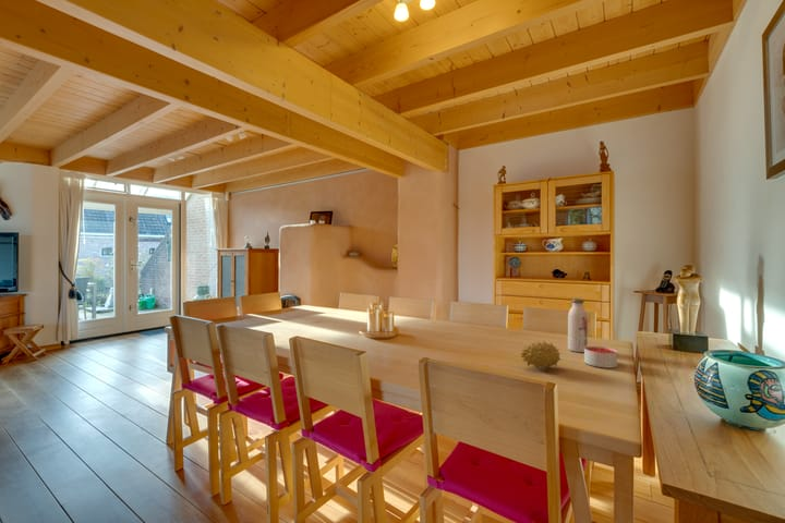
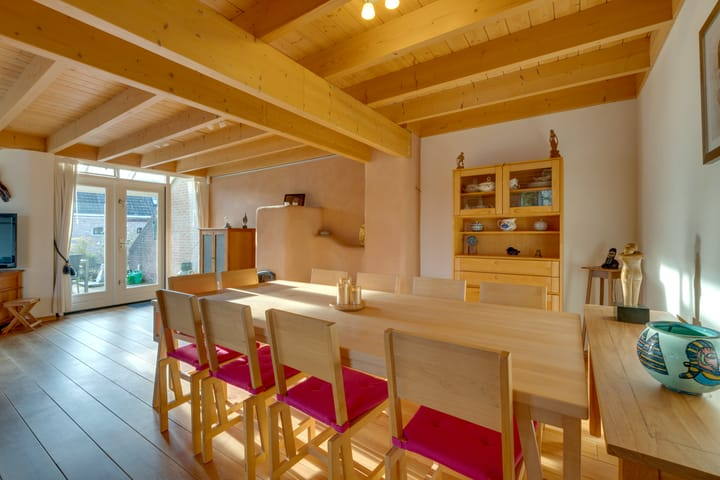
- water bottle [567,297,589,353]
- candle [583,345,618,369]
- fruit [520,340,561,370]
